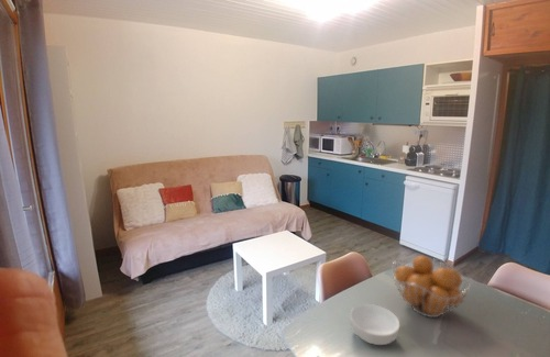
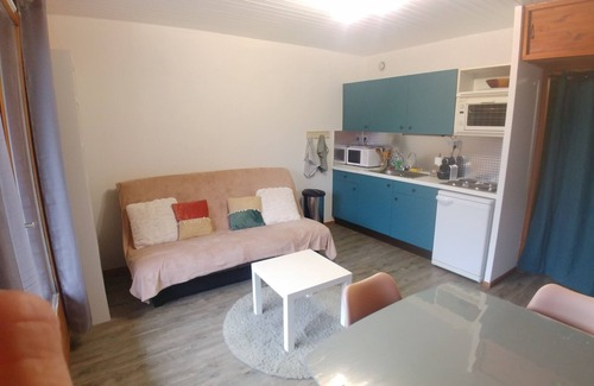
- cereal bowl [349,303,400,346]
- fruit basket [392,255,473,319]
